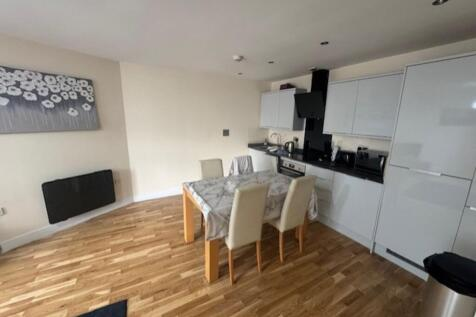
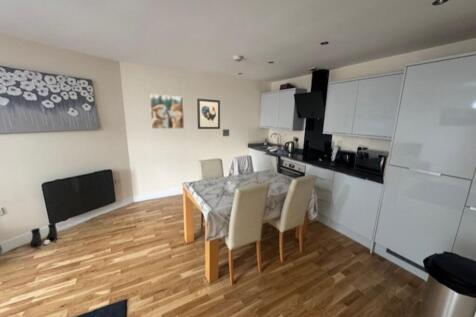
+ boots [29,222,58,247]
+ wall art [196,98,221,130]
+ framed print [149,93,185,130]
